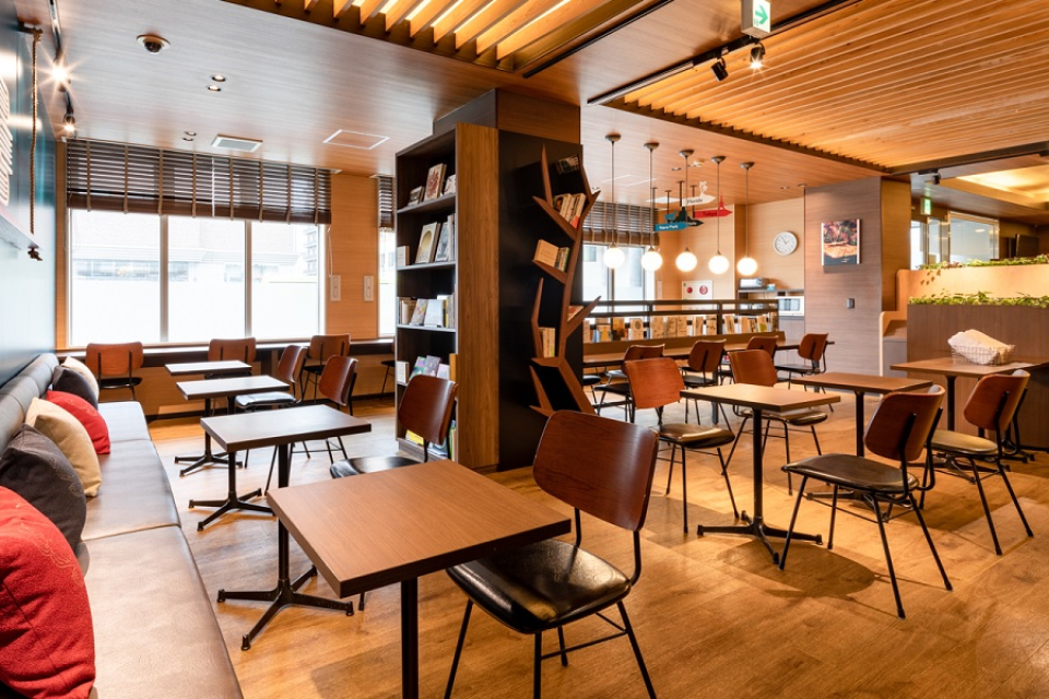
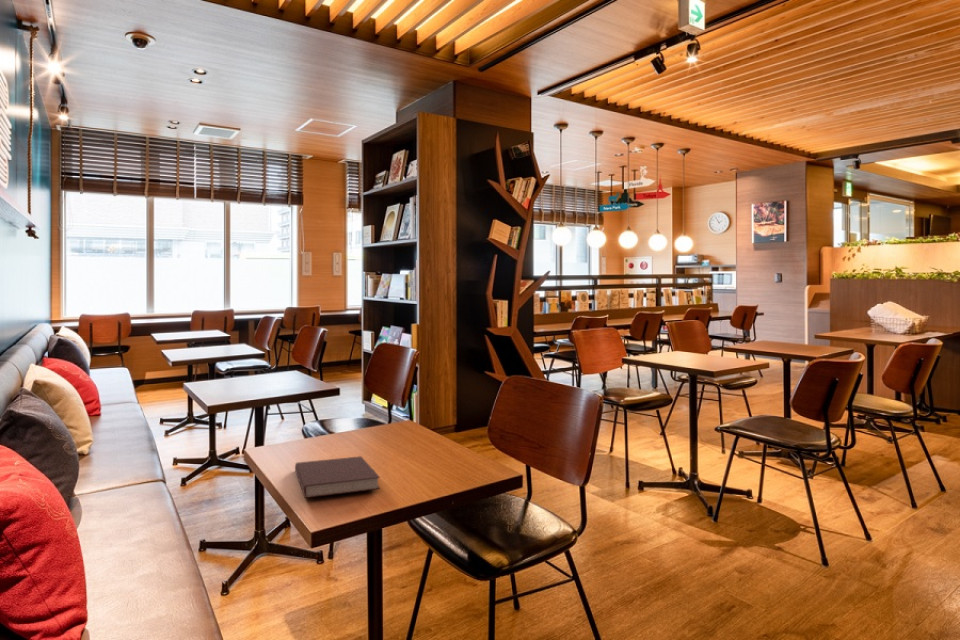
+ notebook [294,455,381,499]
